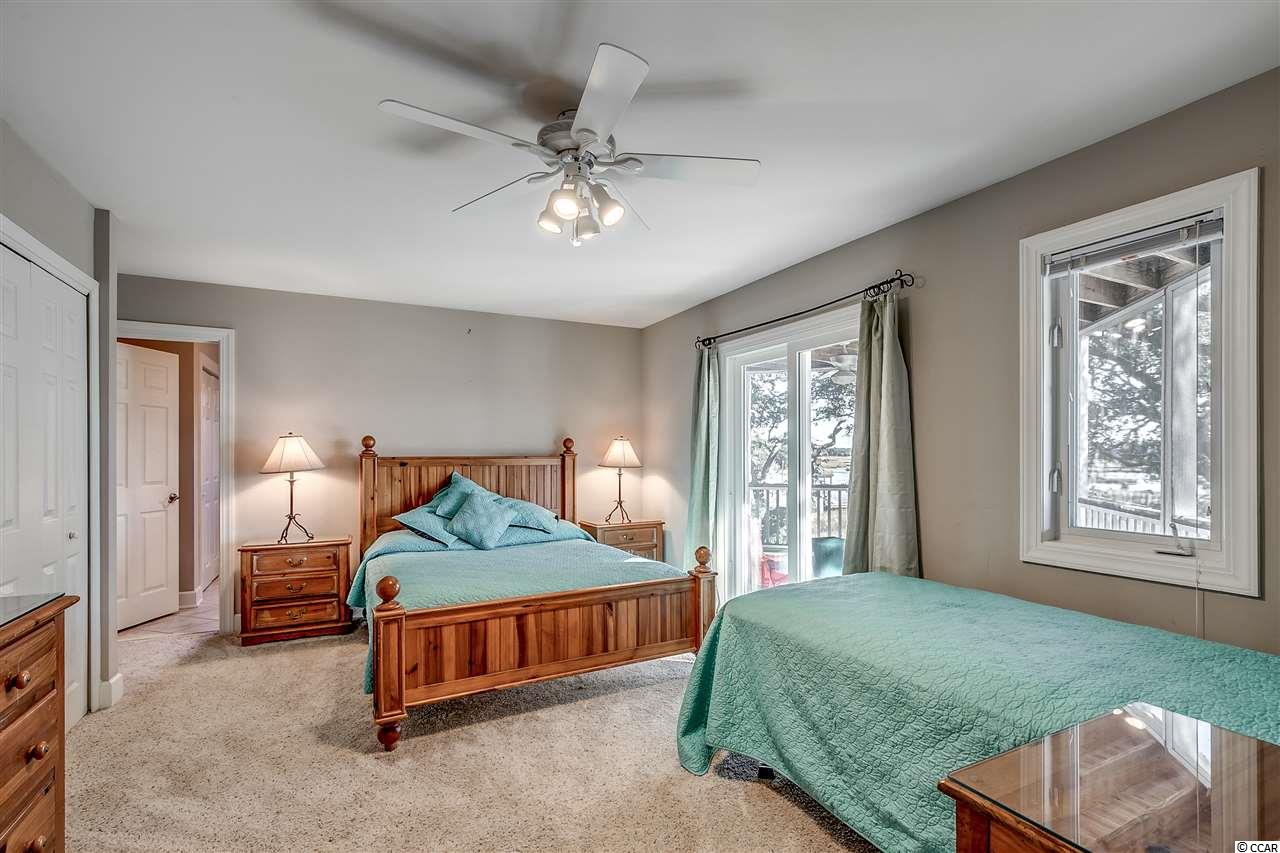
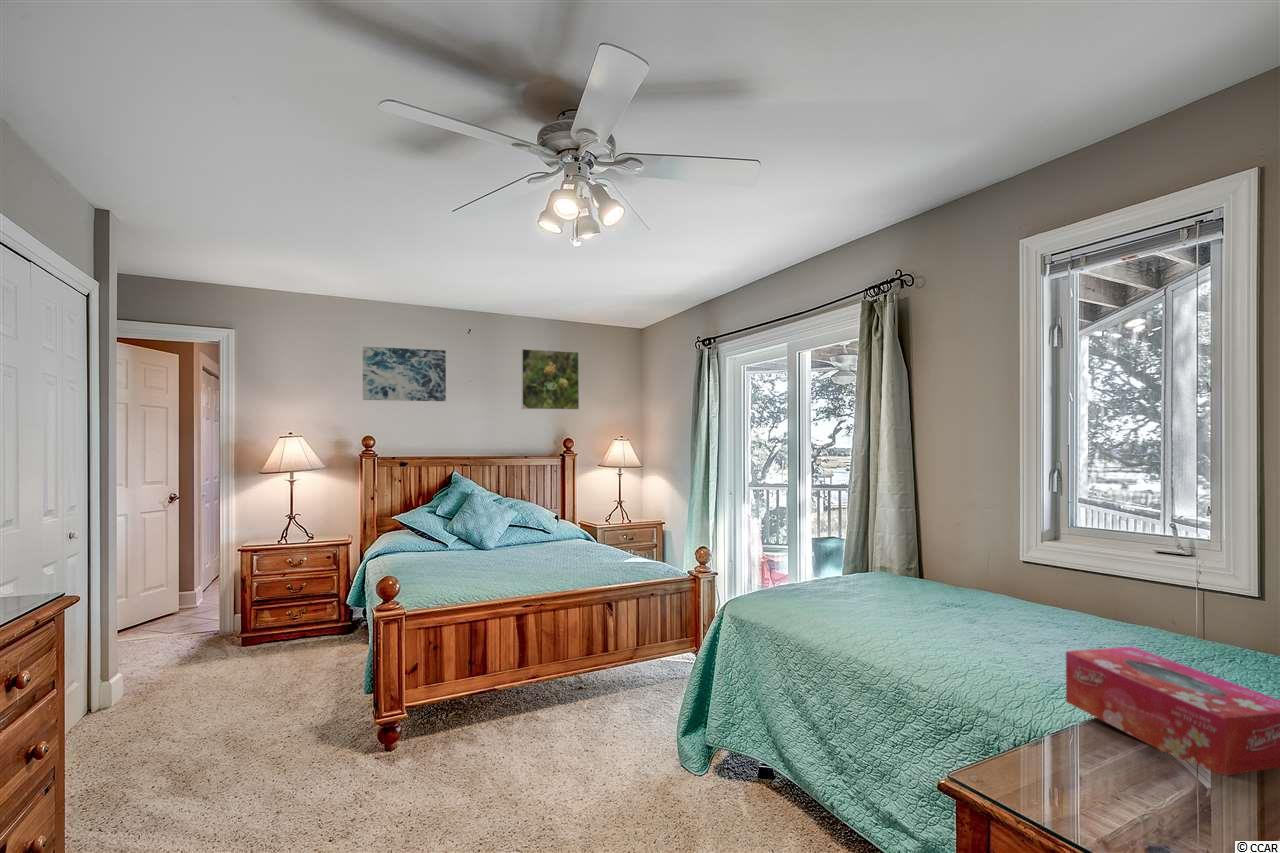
+ wall art [362,345,447,402]
+ tissue box [1065,646,1280,777]
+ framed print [520,348,580,411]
